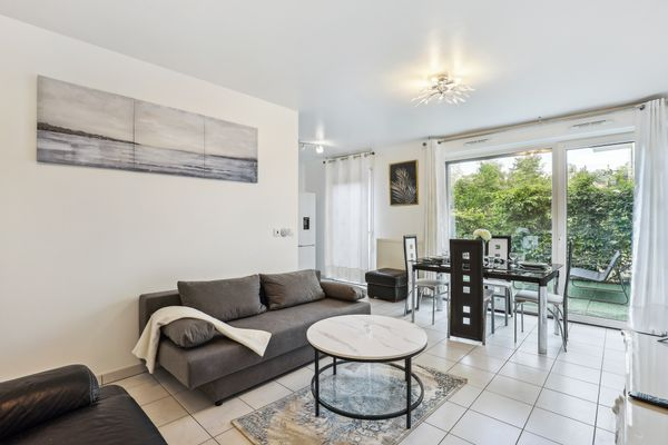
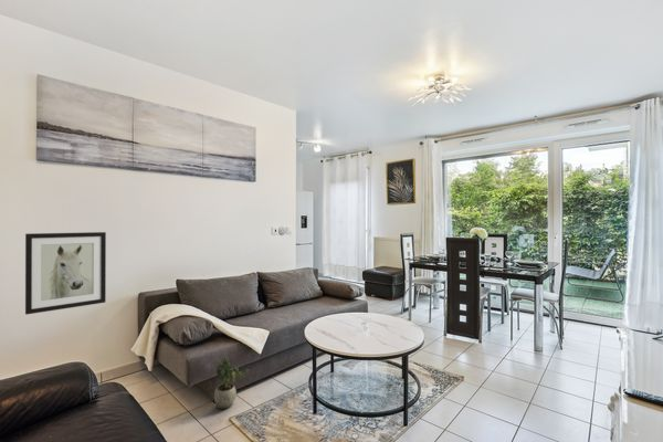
+ potted plant [212,355,250,410]
+ wall art [24,231,107,316]
